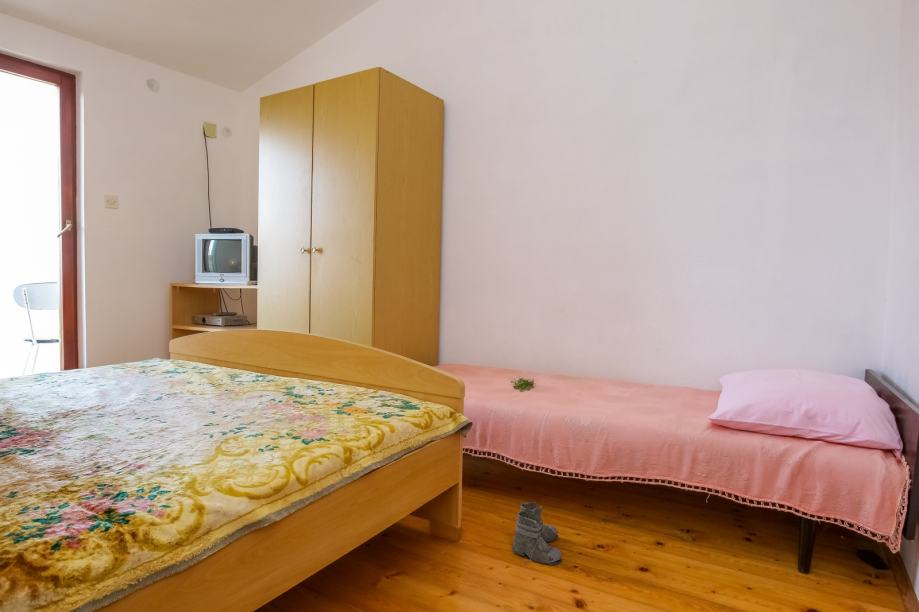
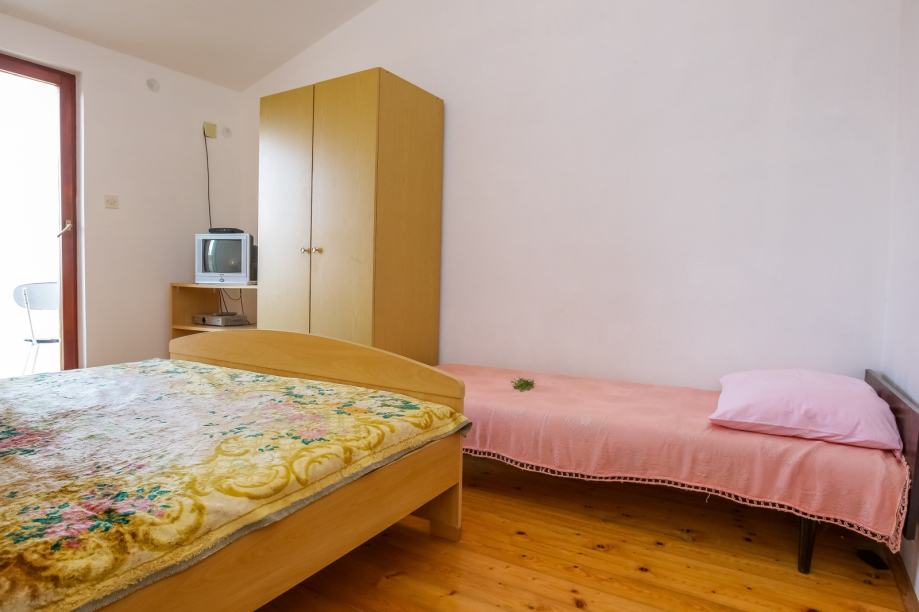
- boots [511,501,563,566]
